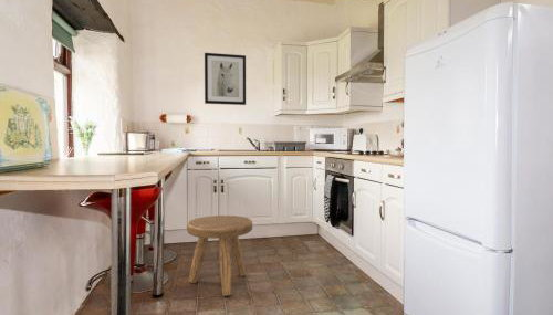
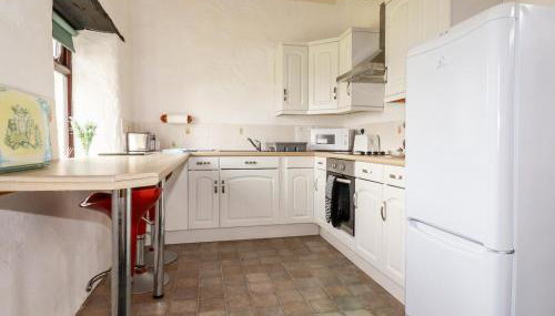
- wall art [204,52,247,106]
- stool [186,214,253,297]
